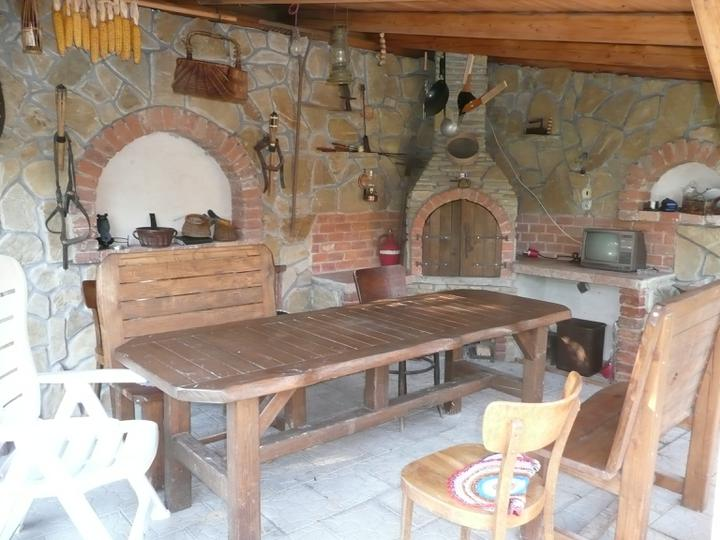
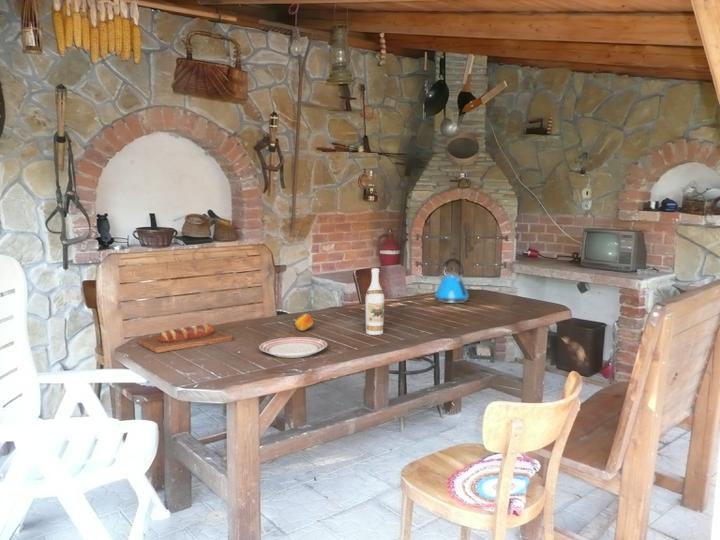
+ wine bottle [364,267,385,336]
+ fruit [294,313,315,332]
+ kettle [434,257,470,304]
+ bread loaf [137,323,234,354]
+ dinner plate [258,336,328,359]
